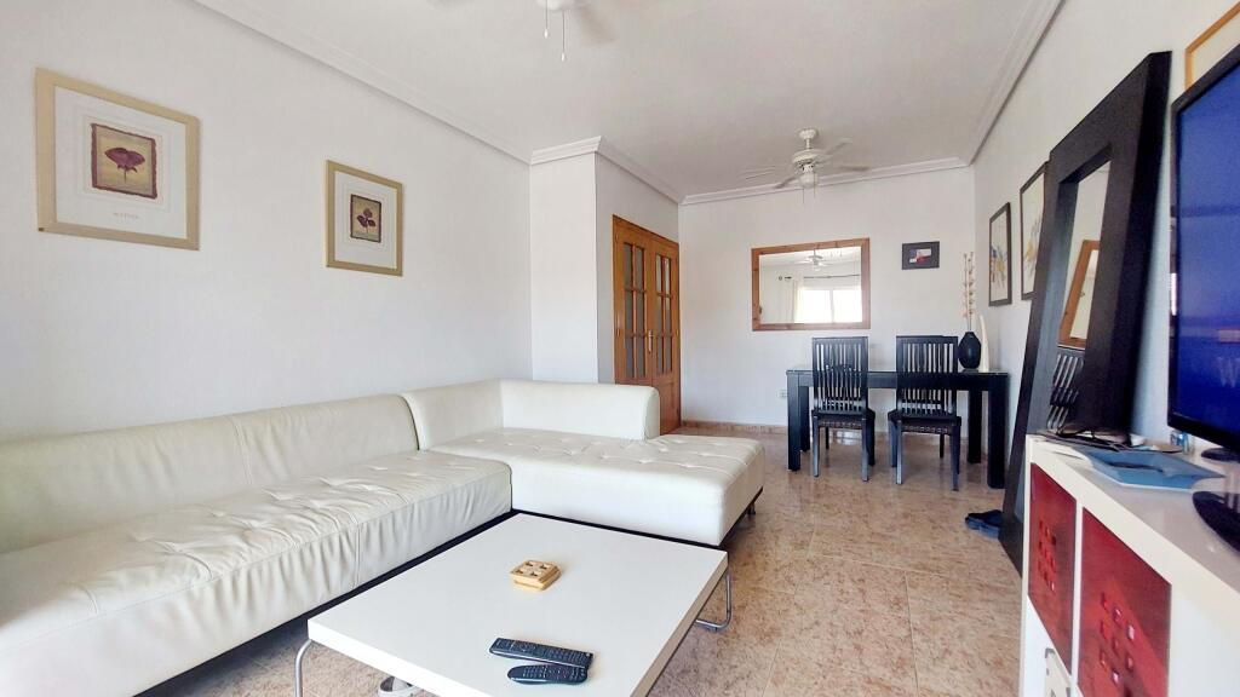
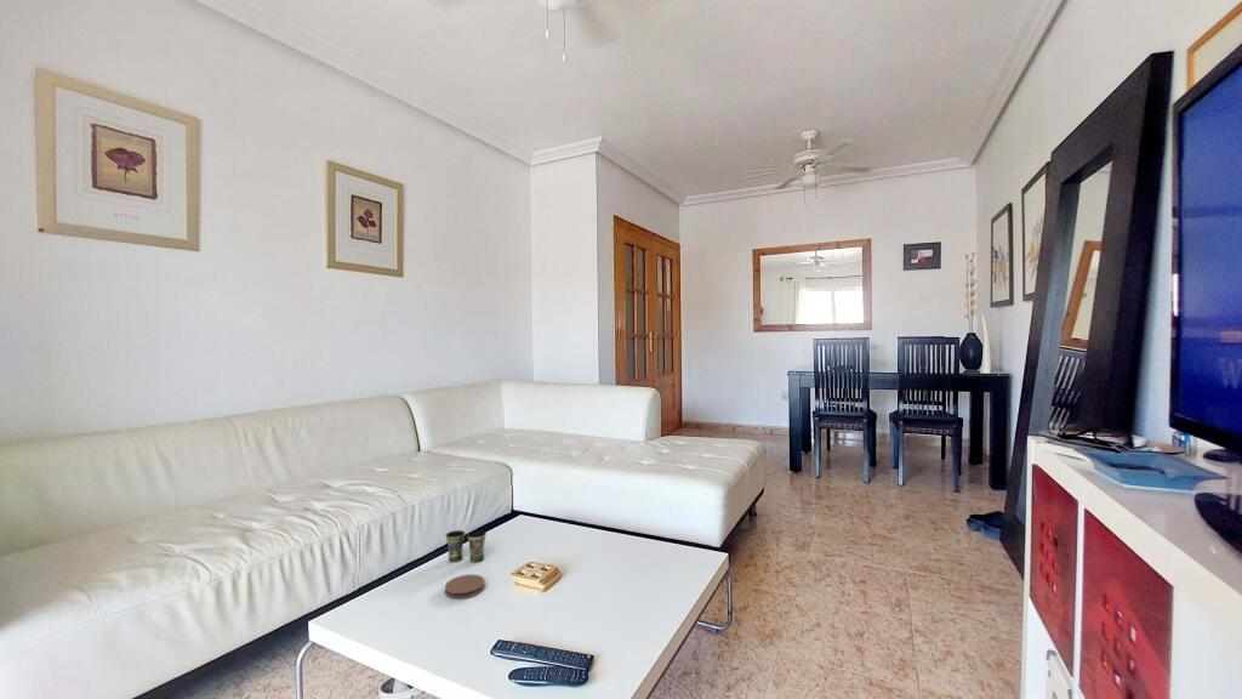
+ coaster [444,573,486,599]
+ cup [444,529,488,563]
